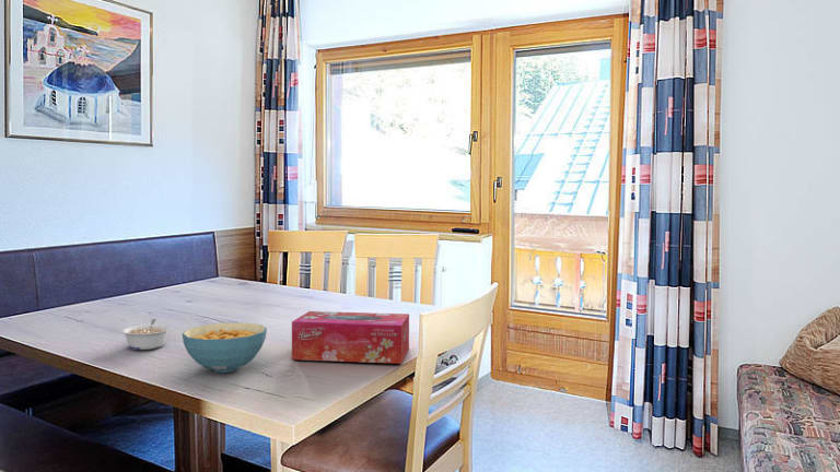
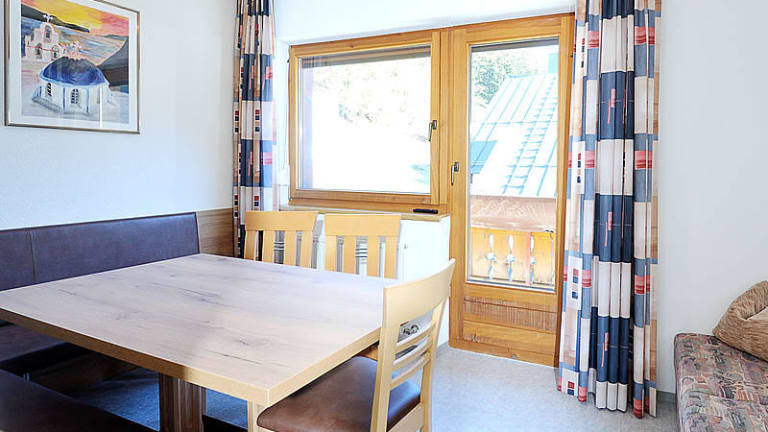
- legume [120,318,172,351]
- tissue box [291,310,410,365]
- cereal bowl [182,321,268,374]
